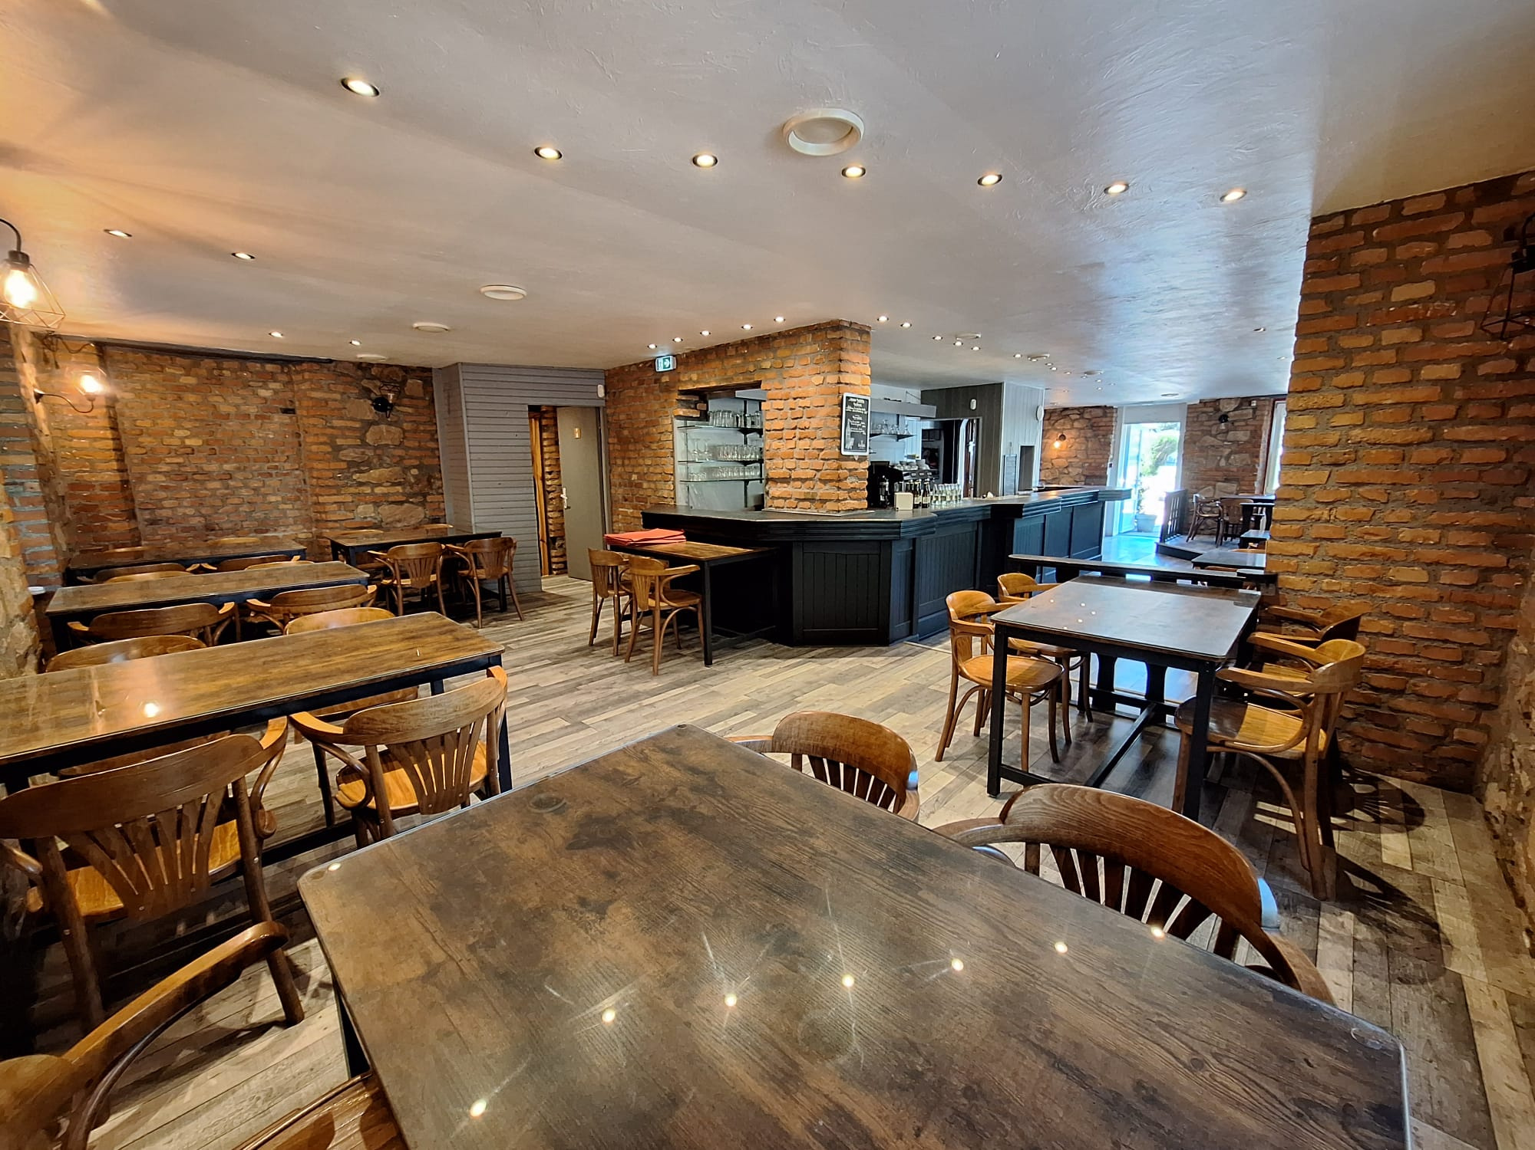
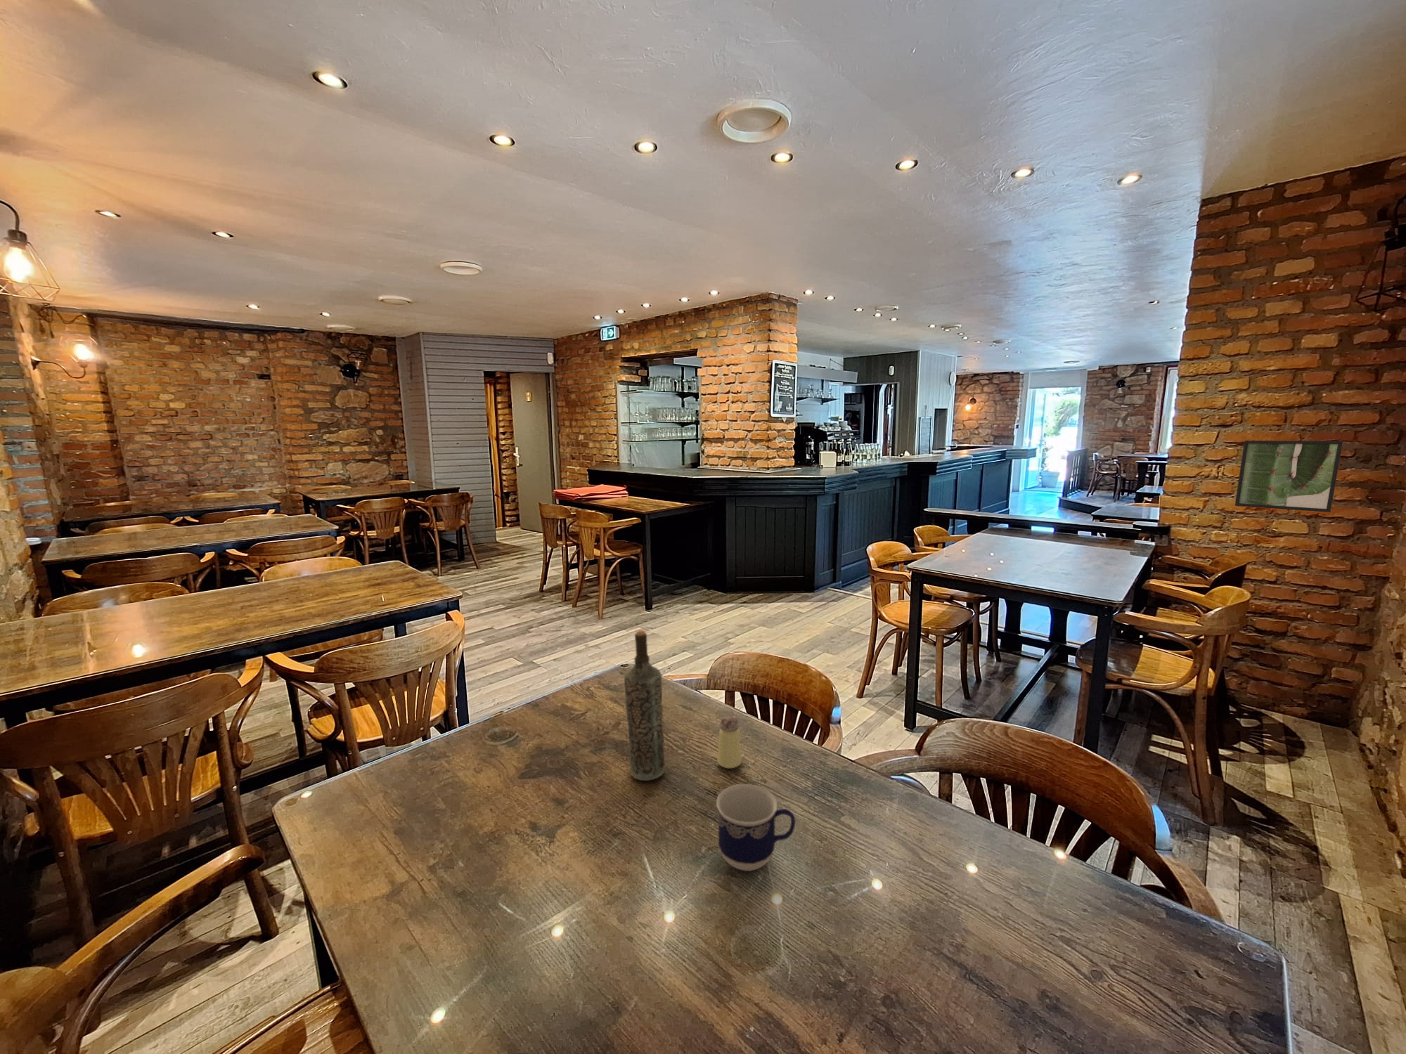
+ cup [715,784,796,871]
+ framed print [1234,440,1343,513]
+ saltshaker [716,715,743,769]
+ bottle [623,630,665,782]
